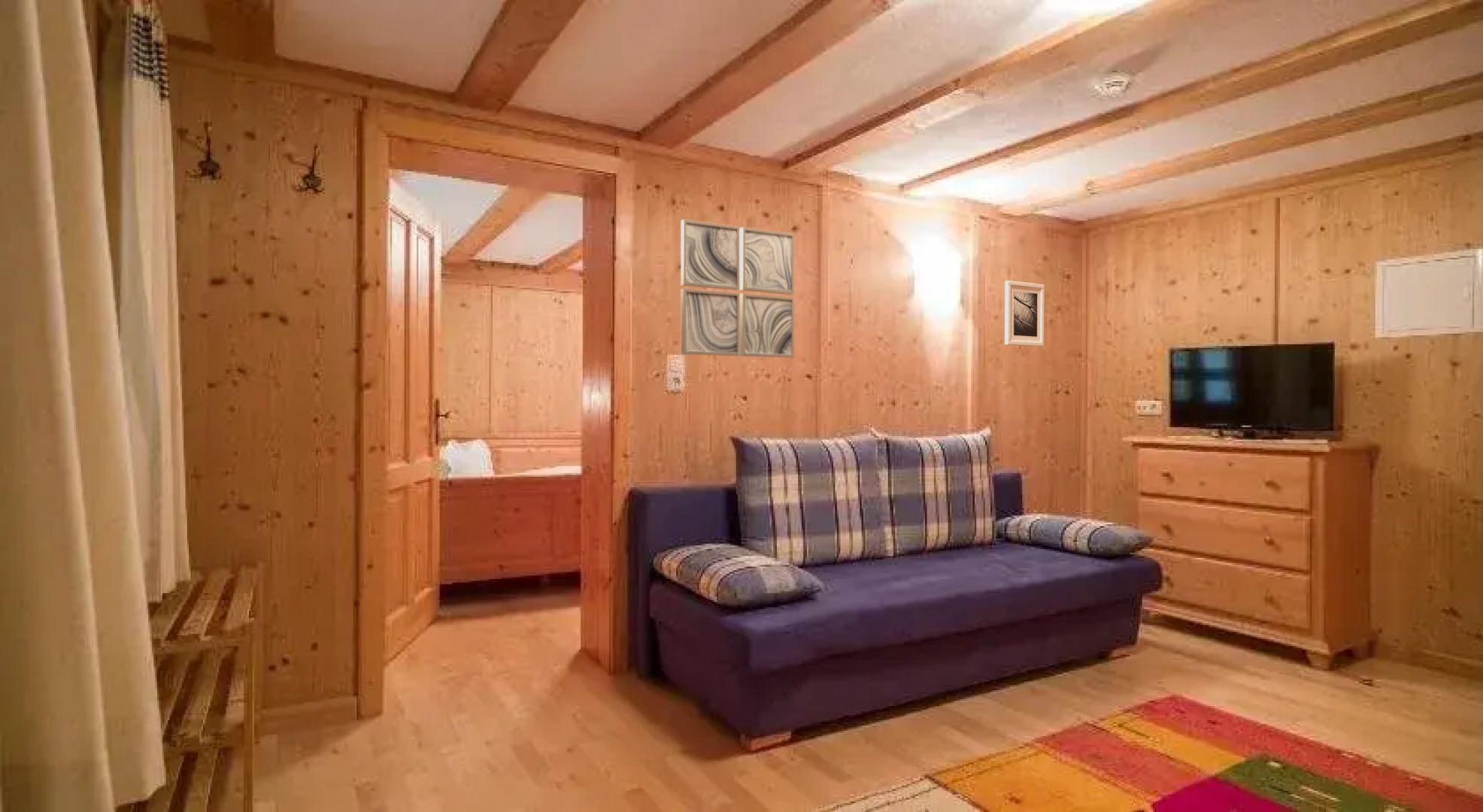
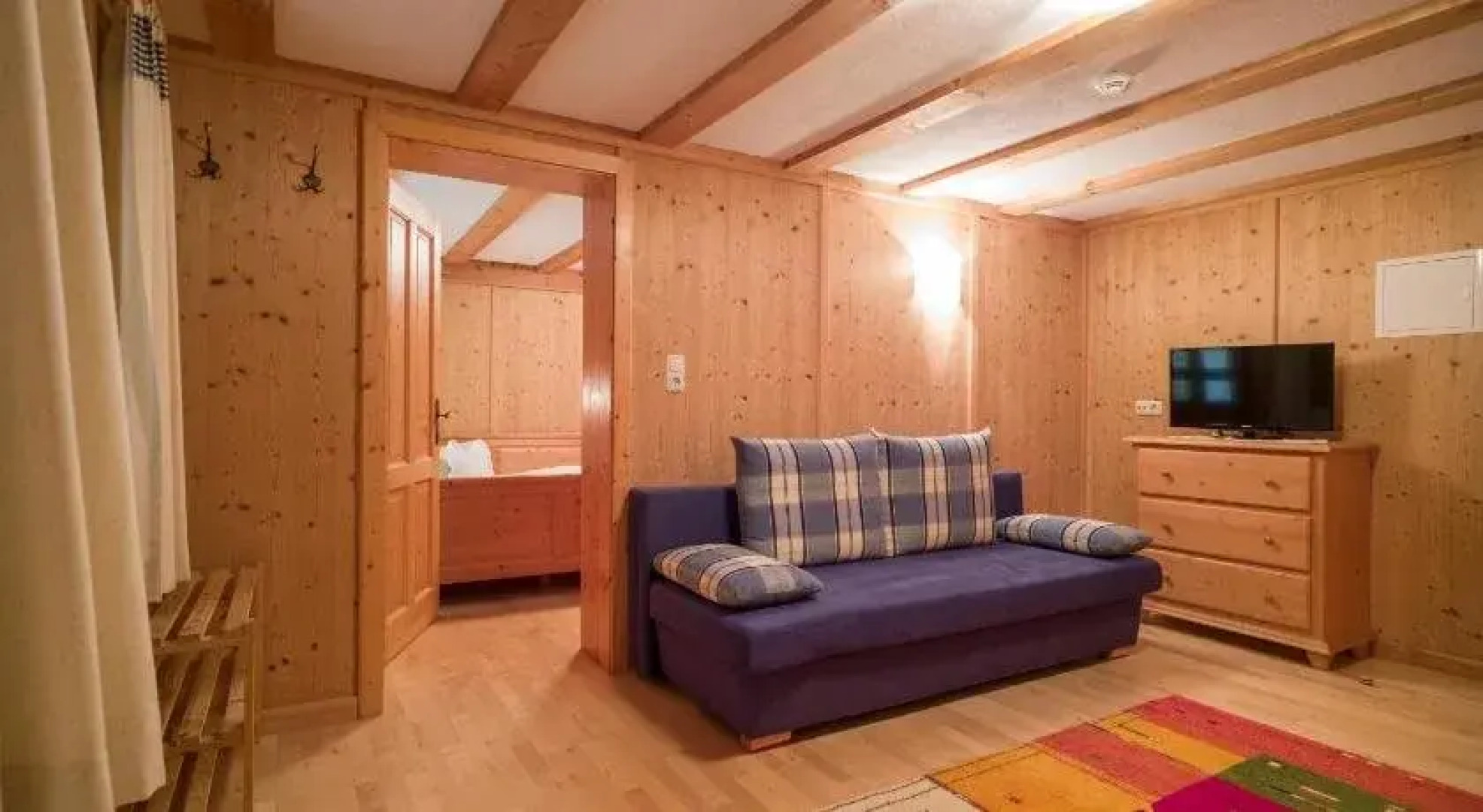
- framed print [1004,280,1045,347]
- wall art [680,219,795,359]
